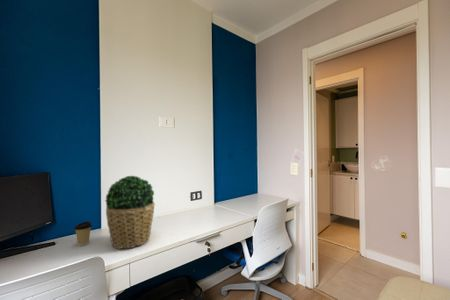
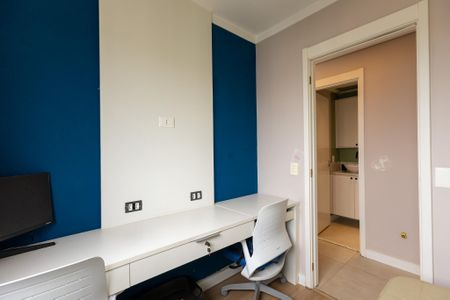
- coffee cup [73,221,93,247]
- potted plant [104,175,156,250]
